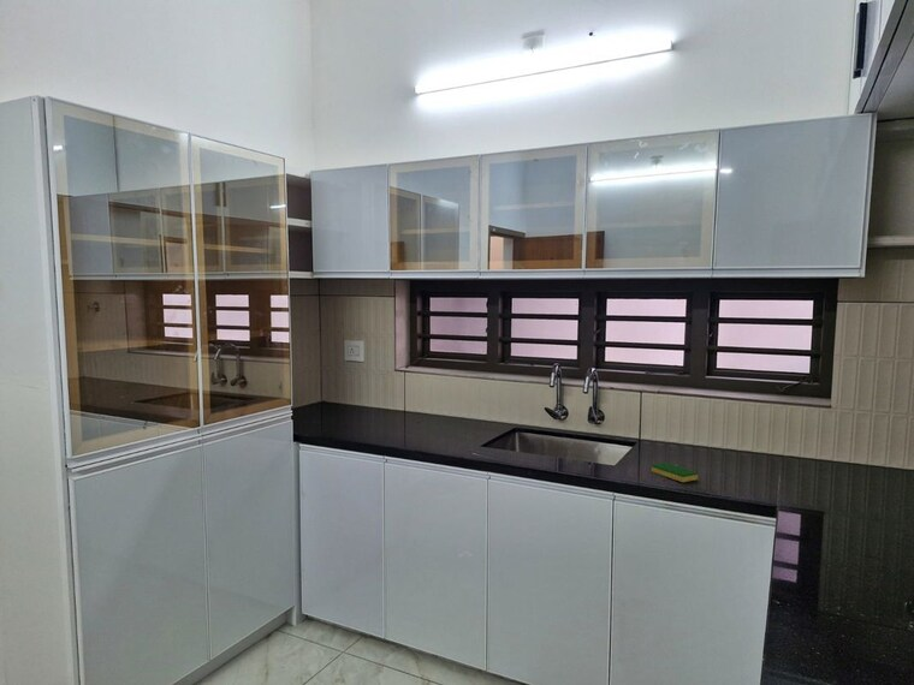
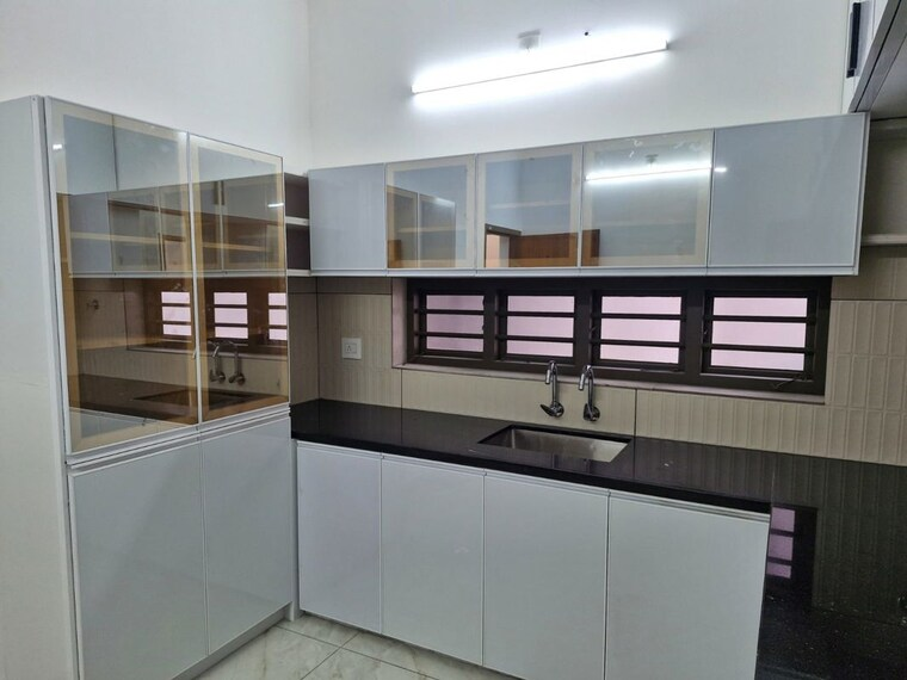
- dish sponge [651,461,699,483]
